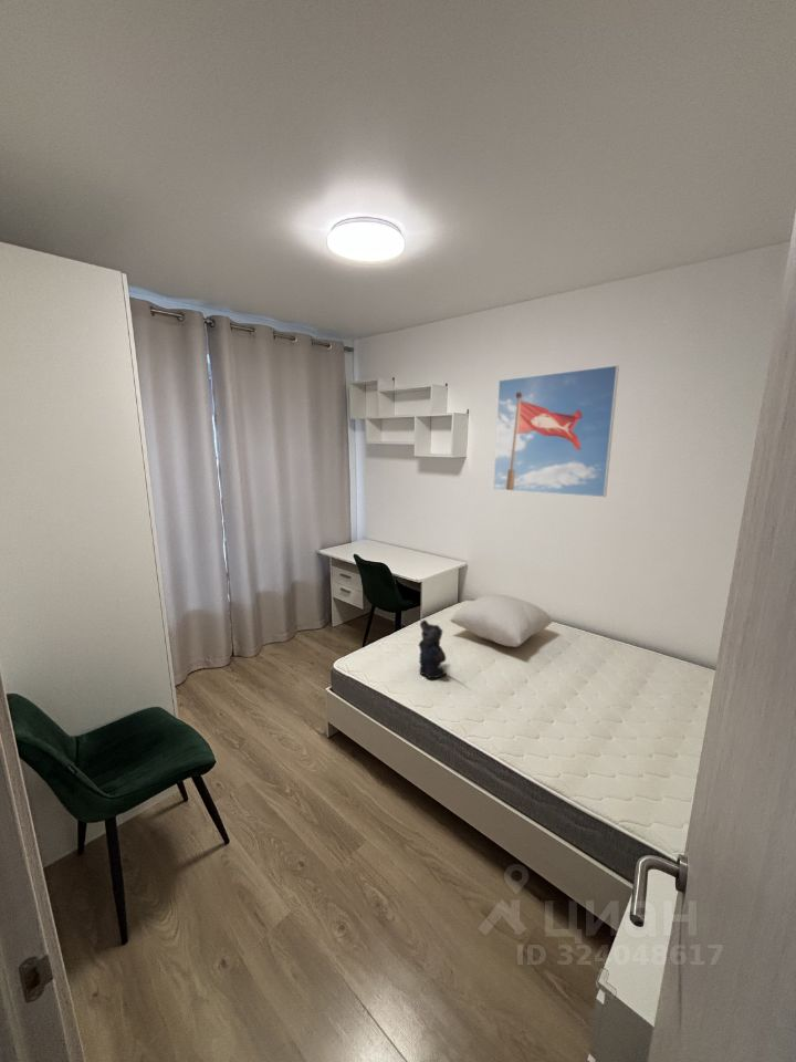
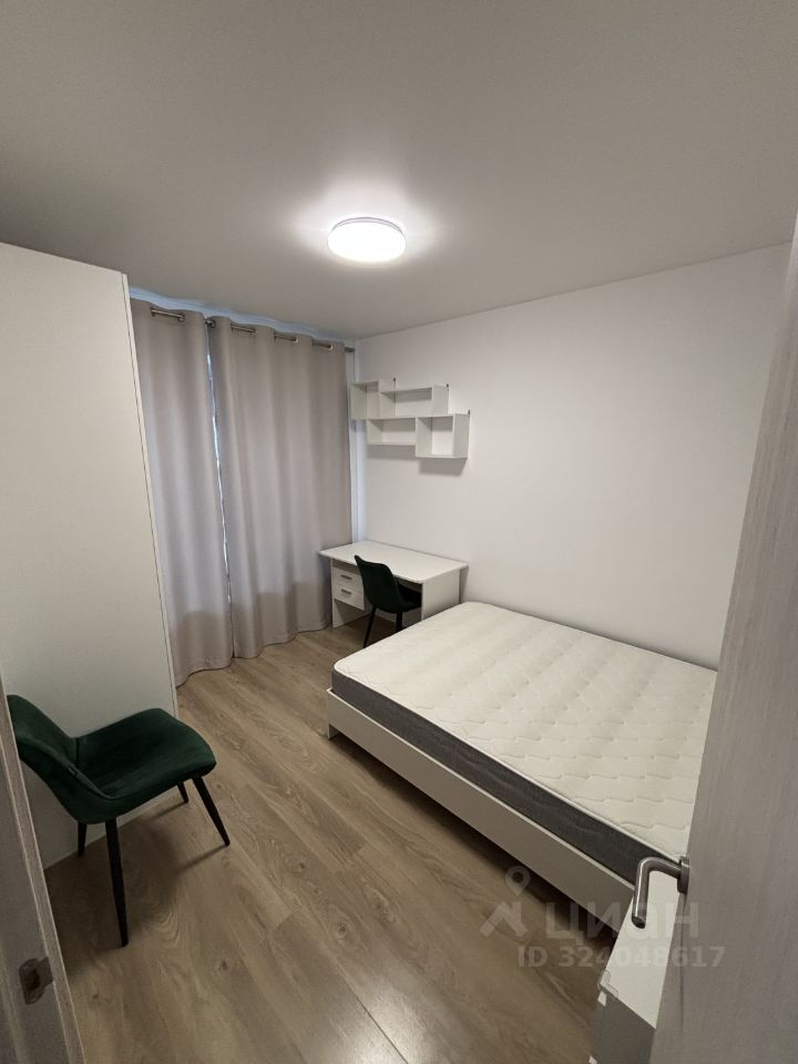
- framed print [492,364,620,498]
- pillow [449,593,554,648]
- bear [417,618,447,679]
